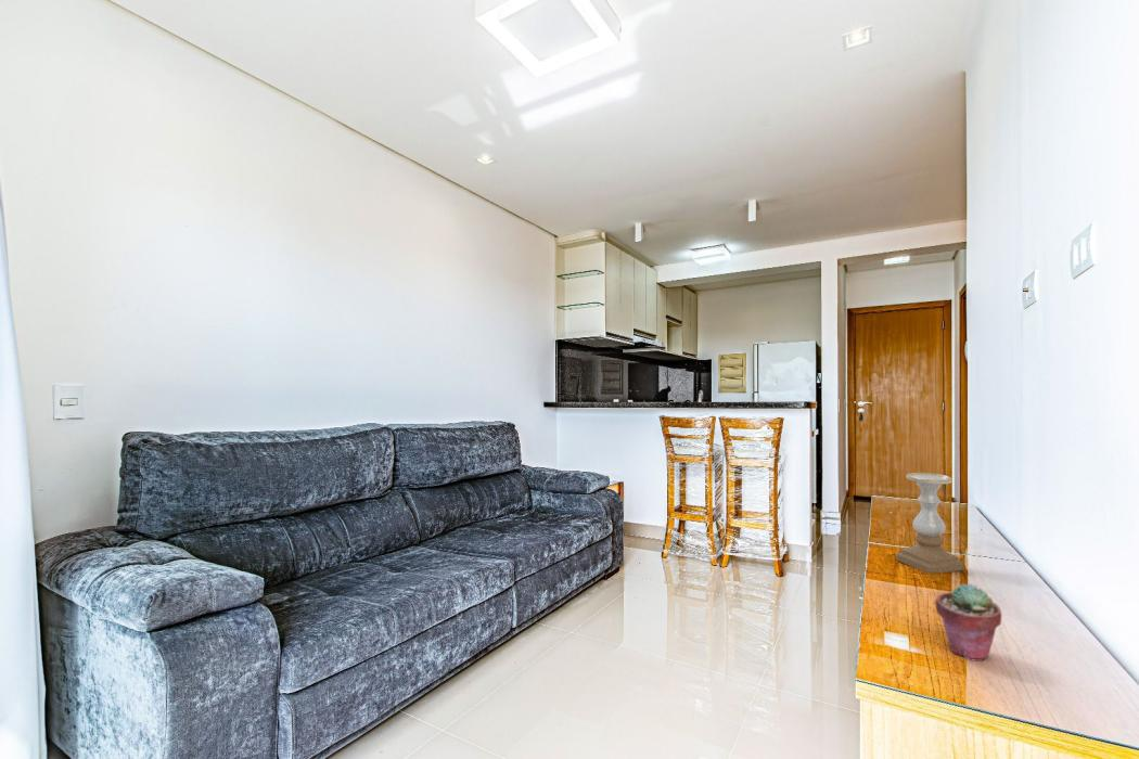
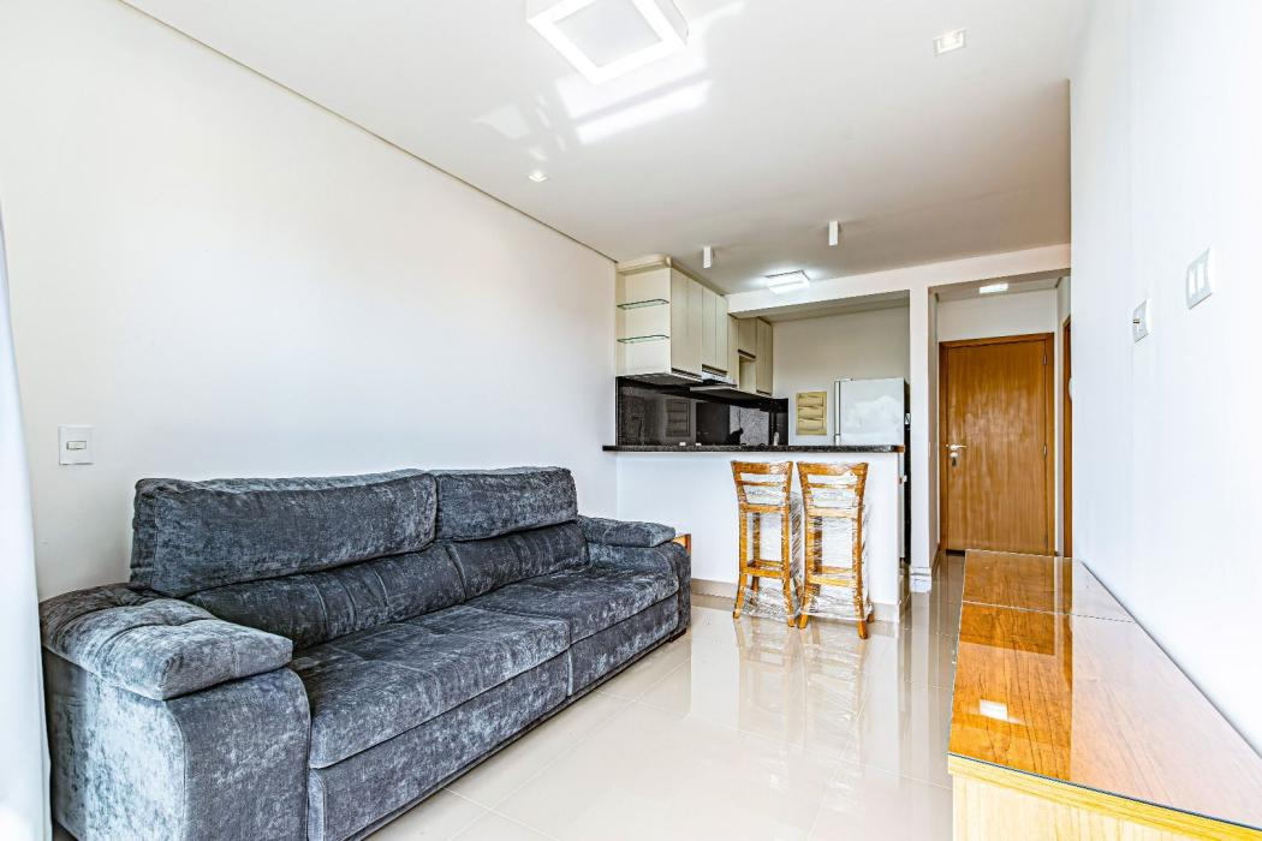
- potted succulent [934,582,1002,662]
- candle holder [895,472,964,575]
